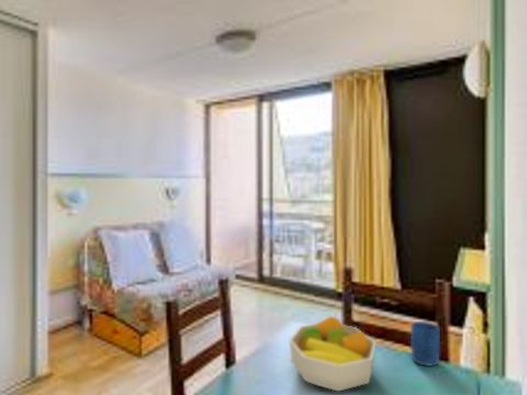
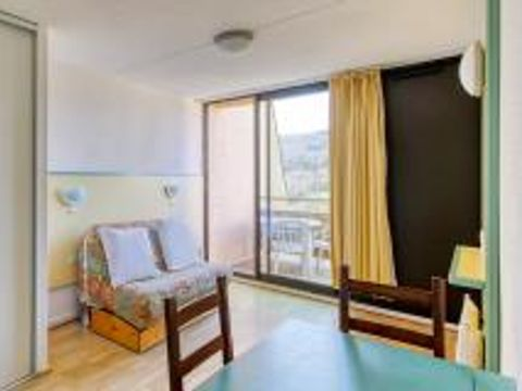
- fruit bowl [289,315,377,392]
- mug [410,320,441,366]
